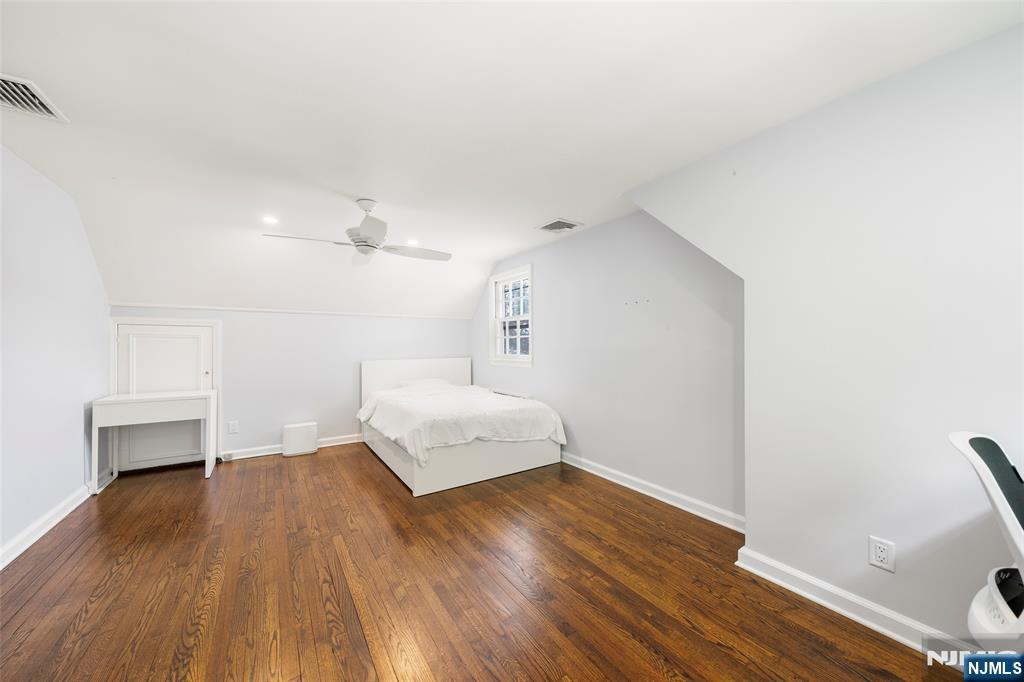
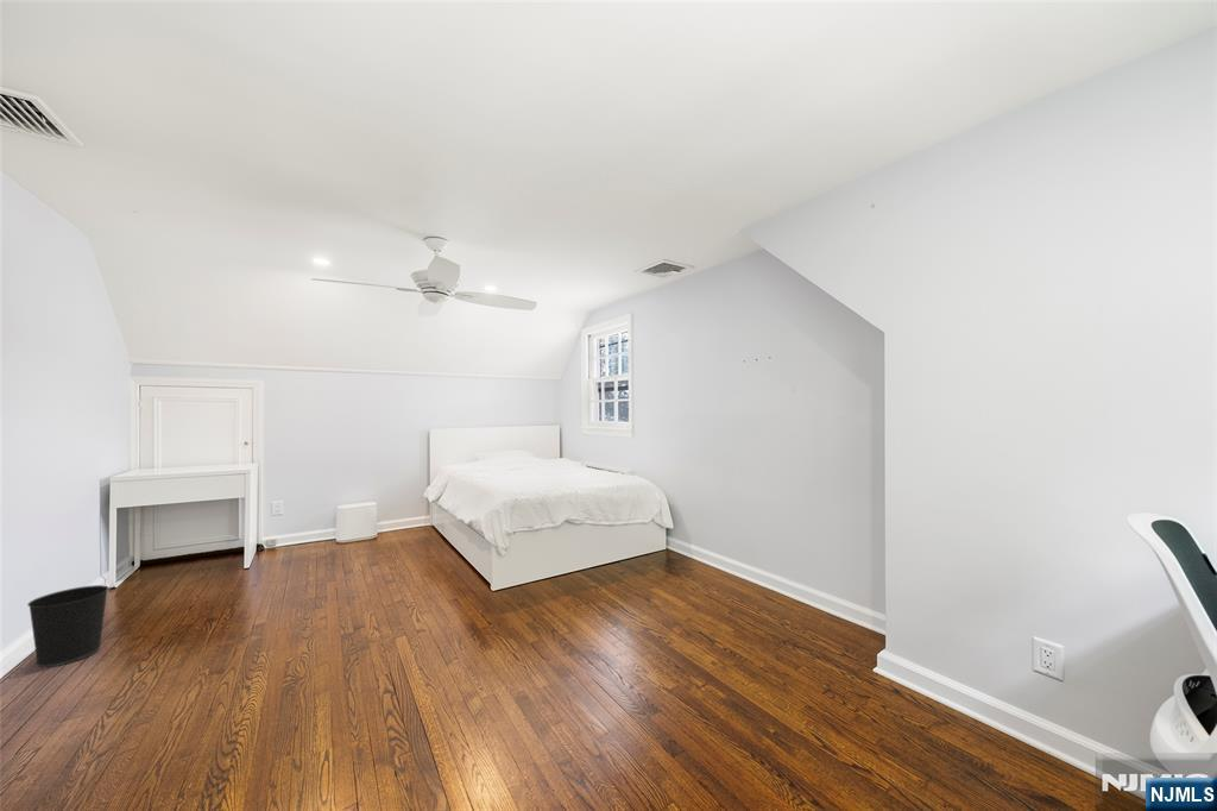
+ wastebasket [26,584,109,668]
